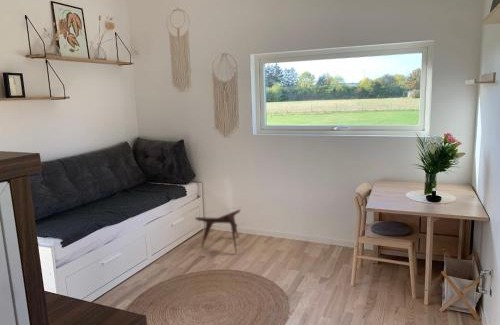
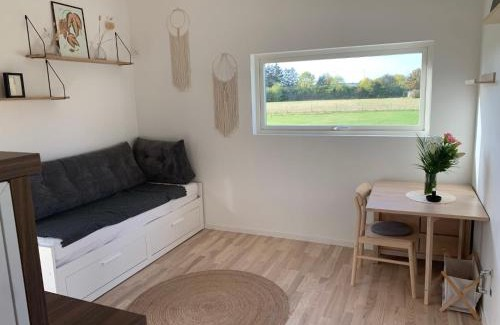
- side table [191,207,249,255]
